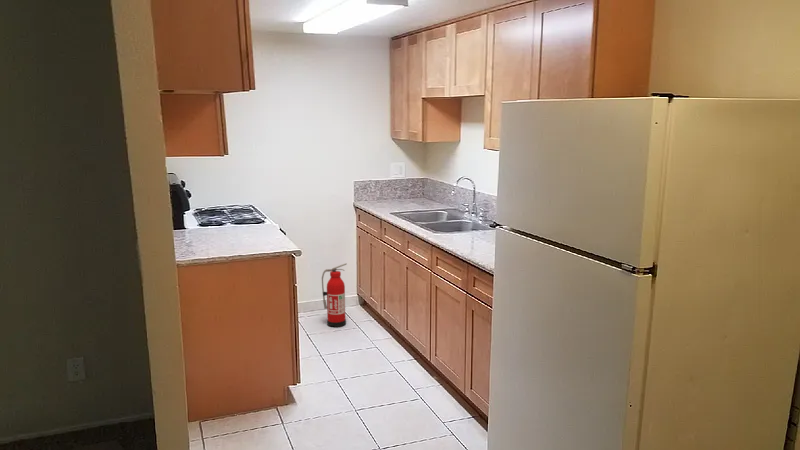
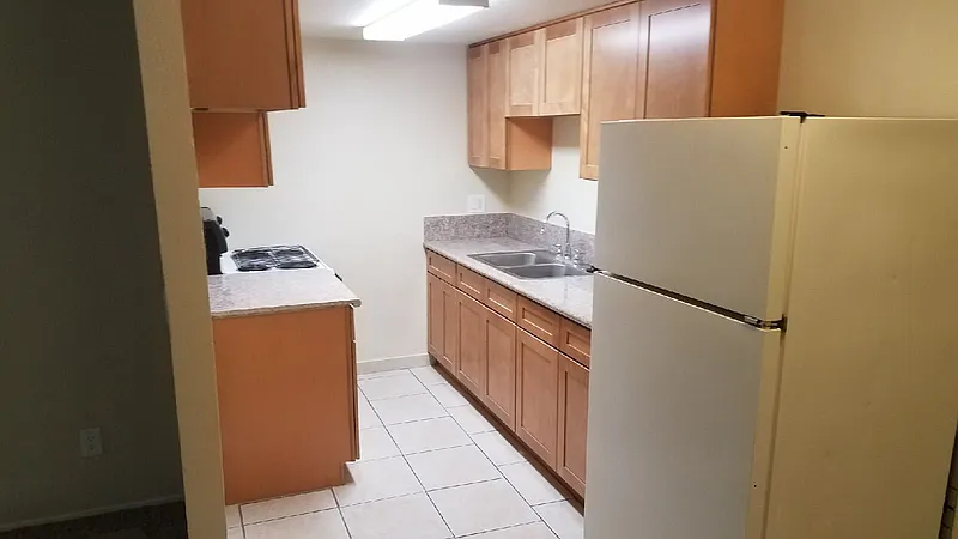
- fire extinguisher [321,262,348,328]
